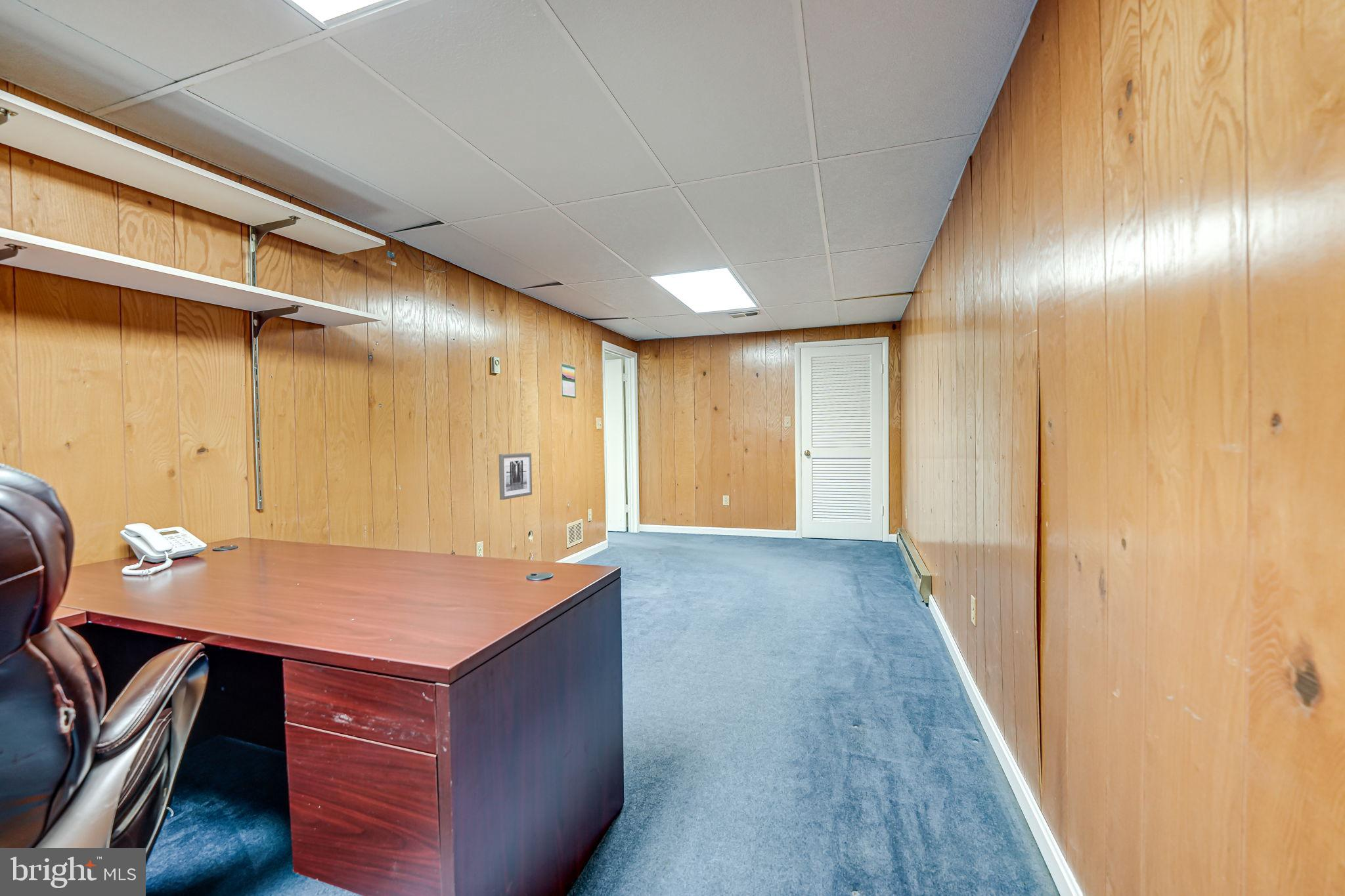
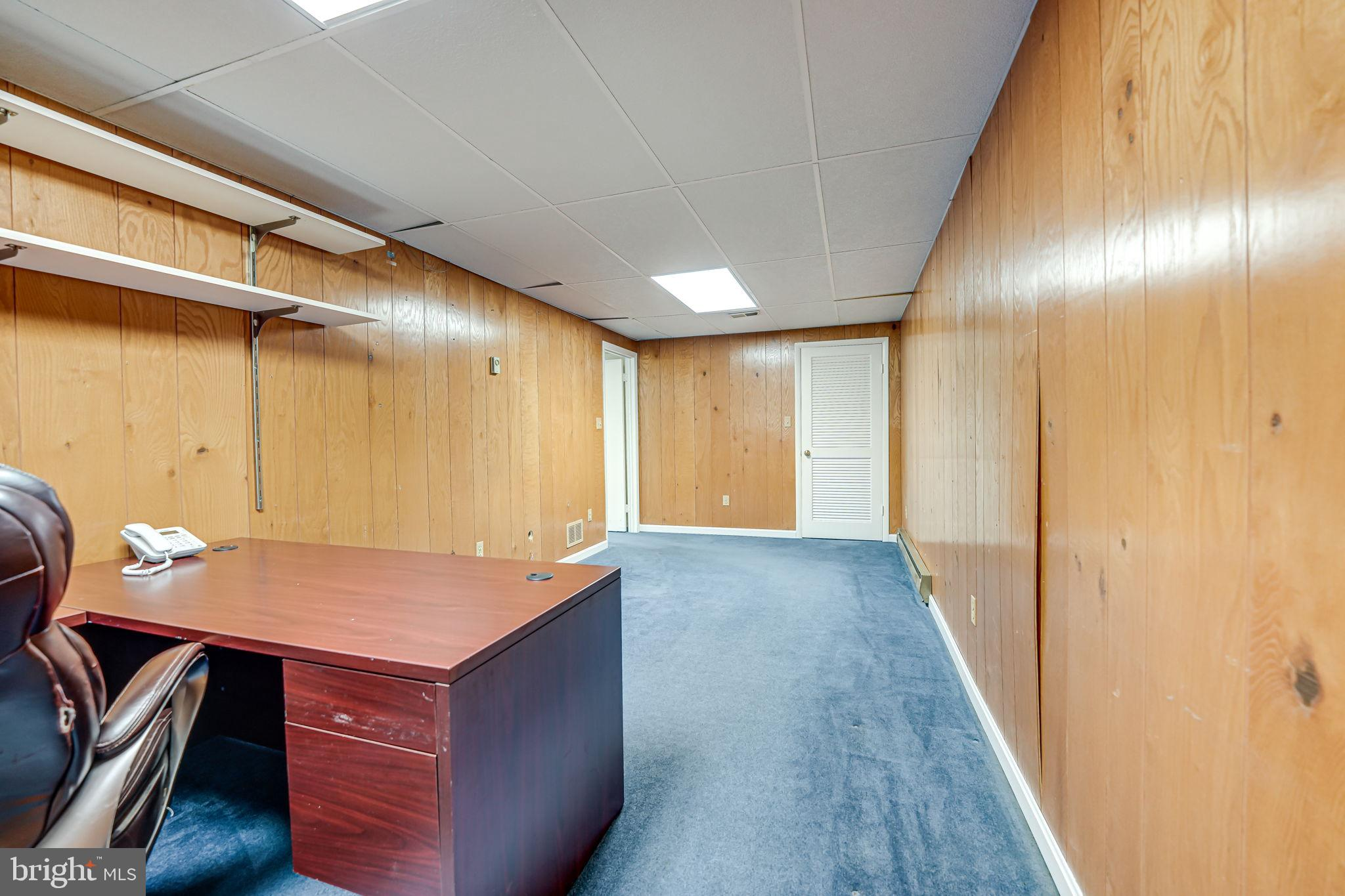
- wall art [498,452,533,500]
- calendar [560,362,577,399]
